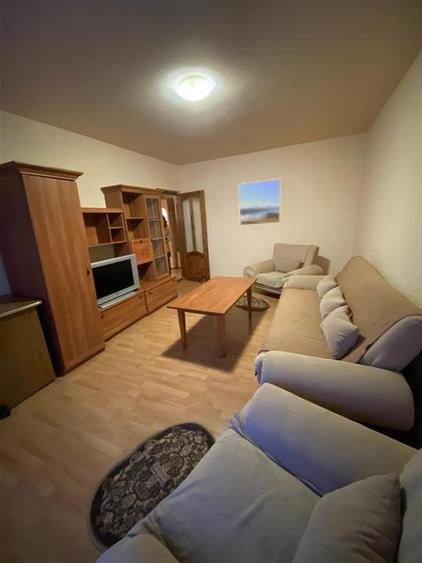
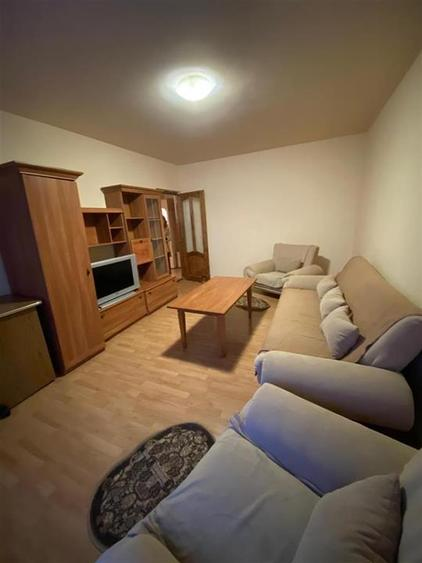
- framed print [238,178,281,226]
